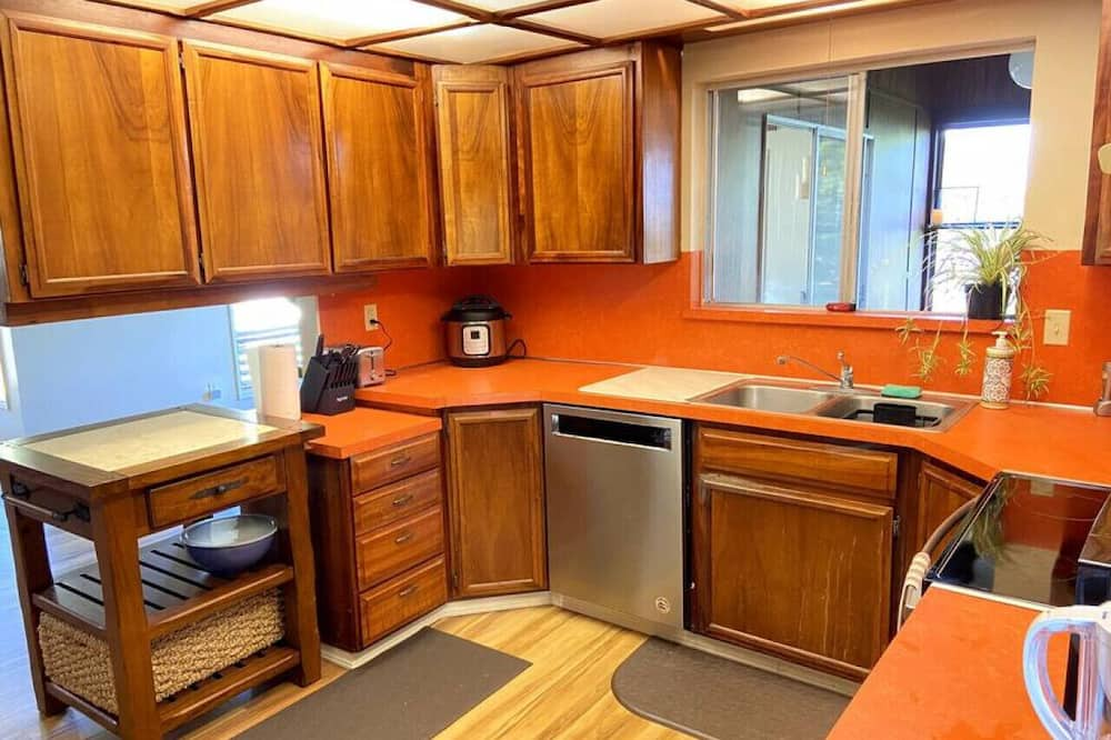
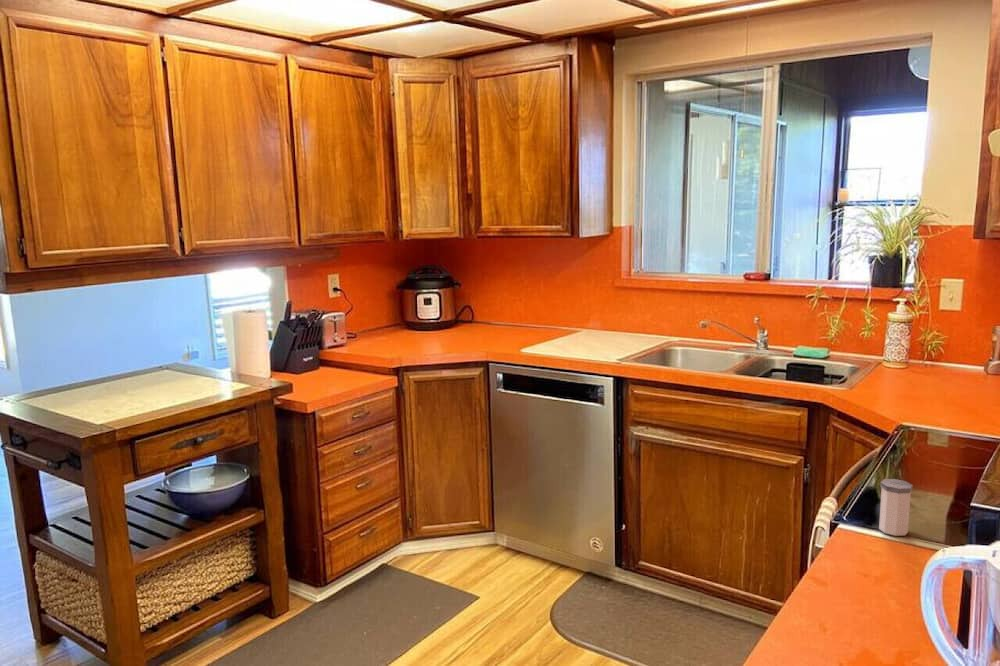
+ salt shaker [878,478,914,537]
